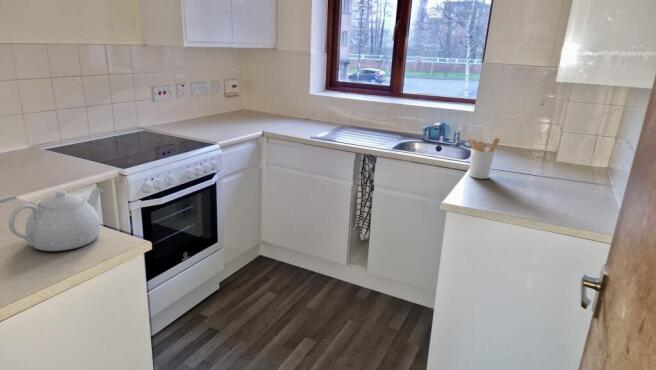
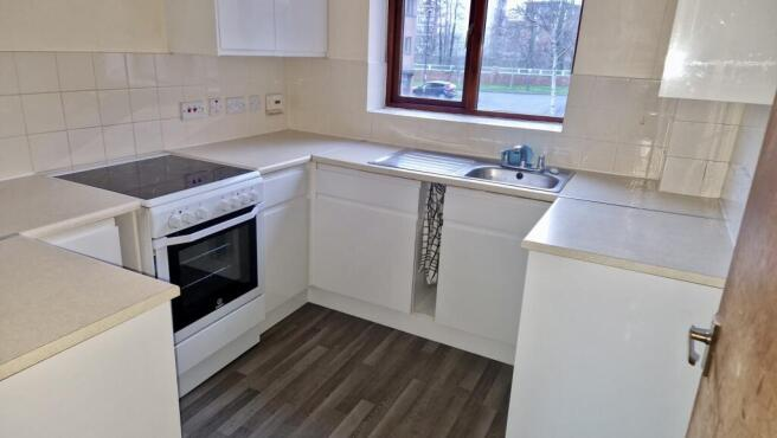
- teapot [7,187,104,252]
- utensil holder [467,137,500,180]
